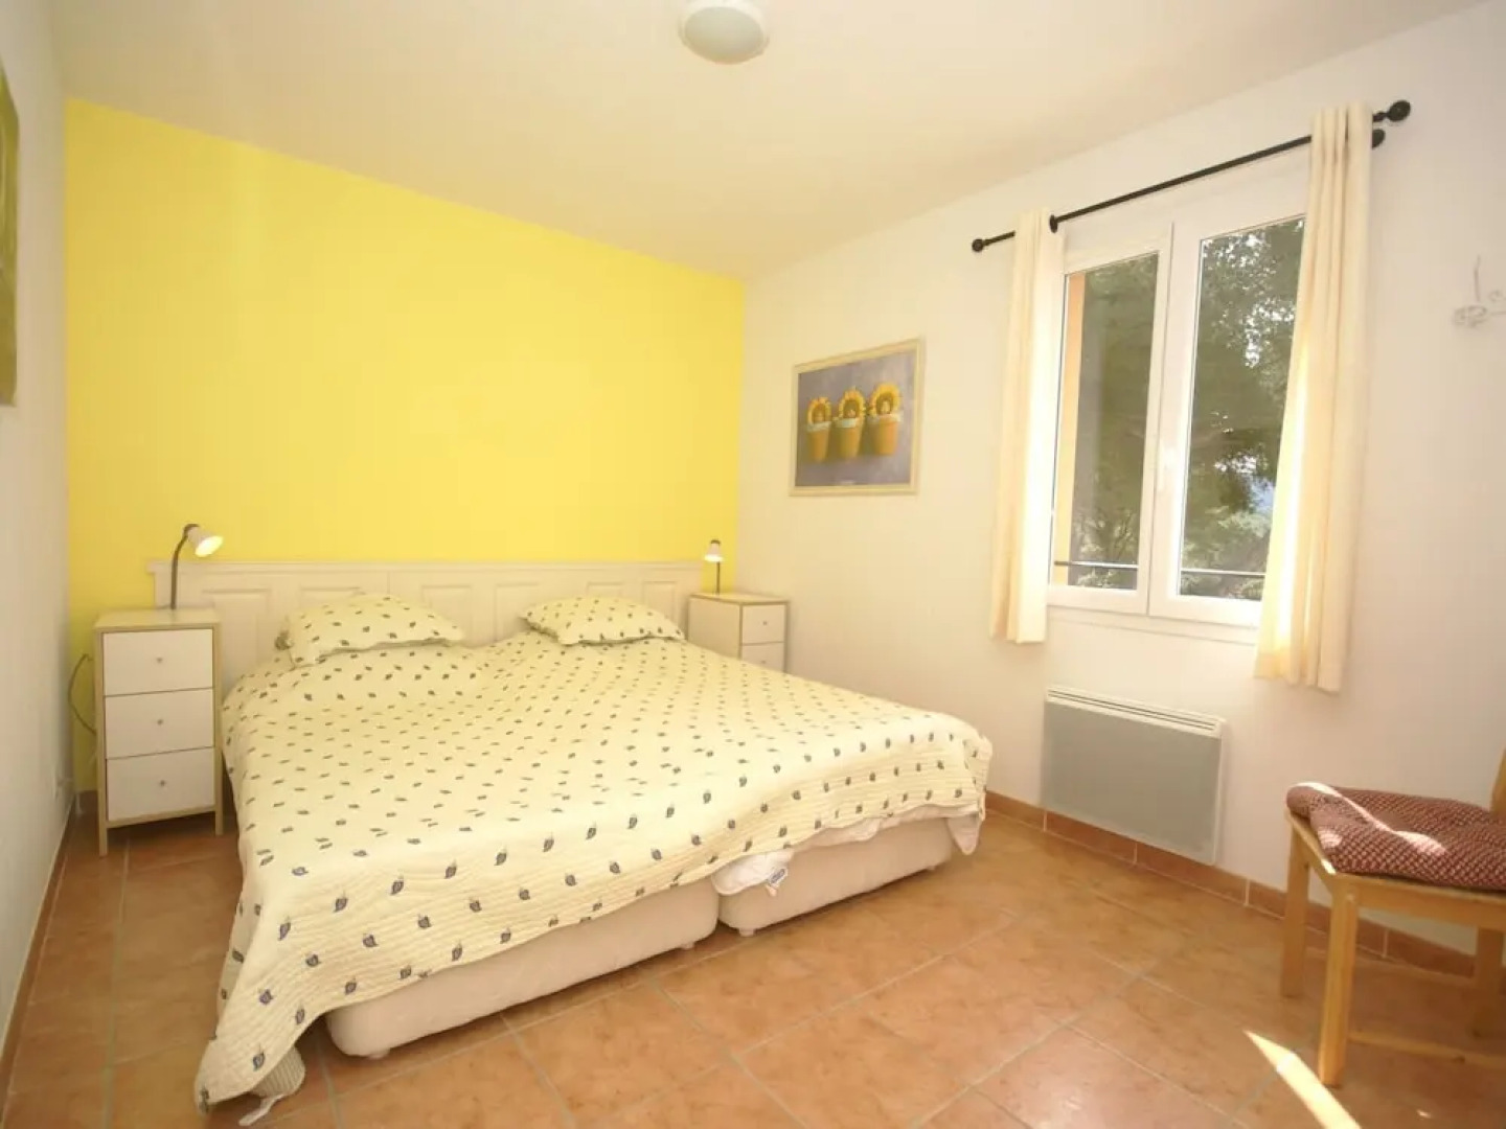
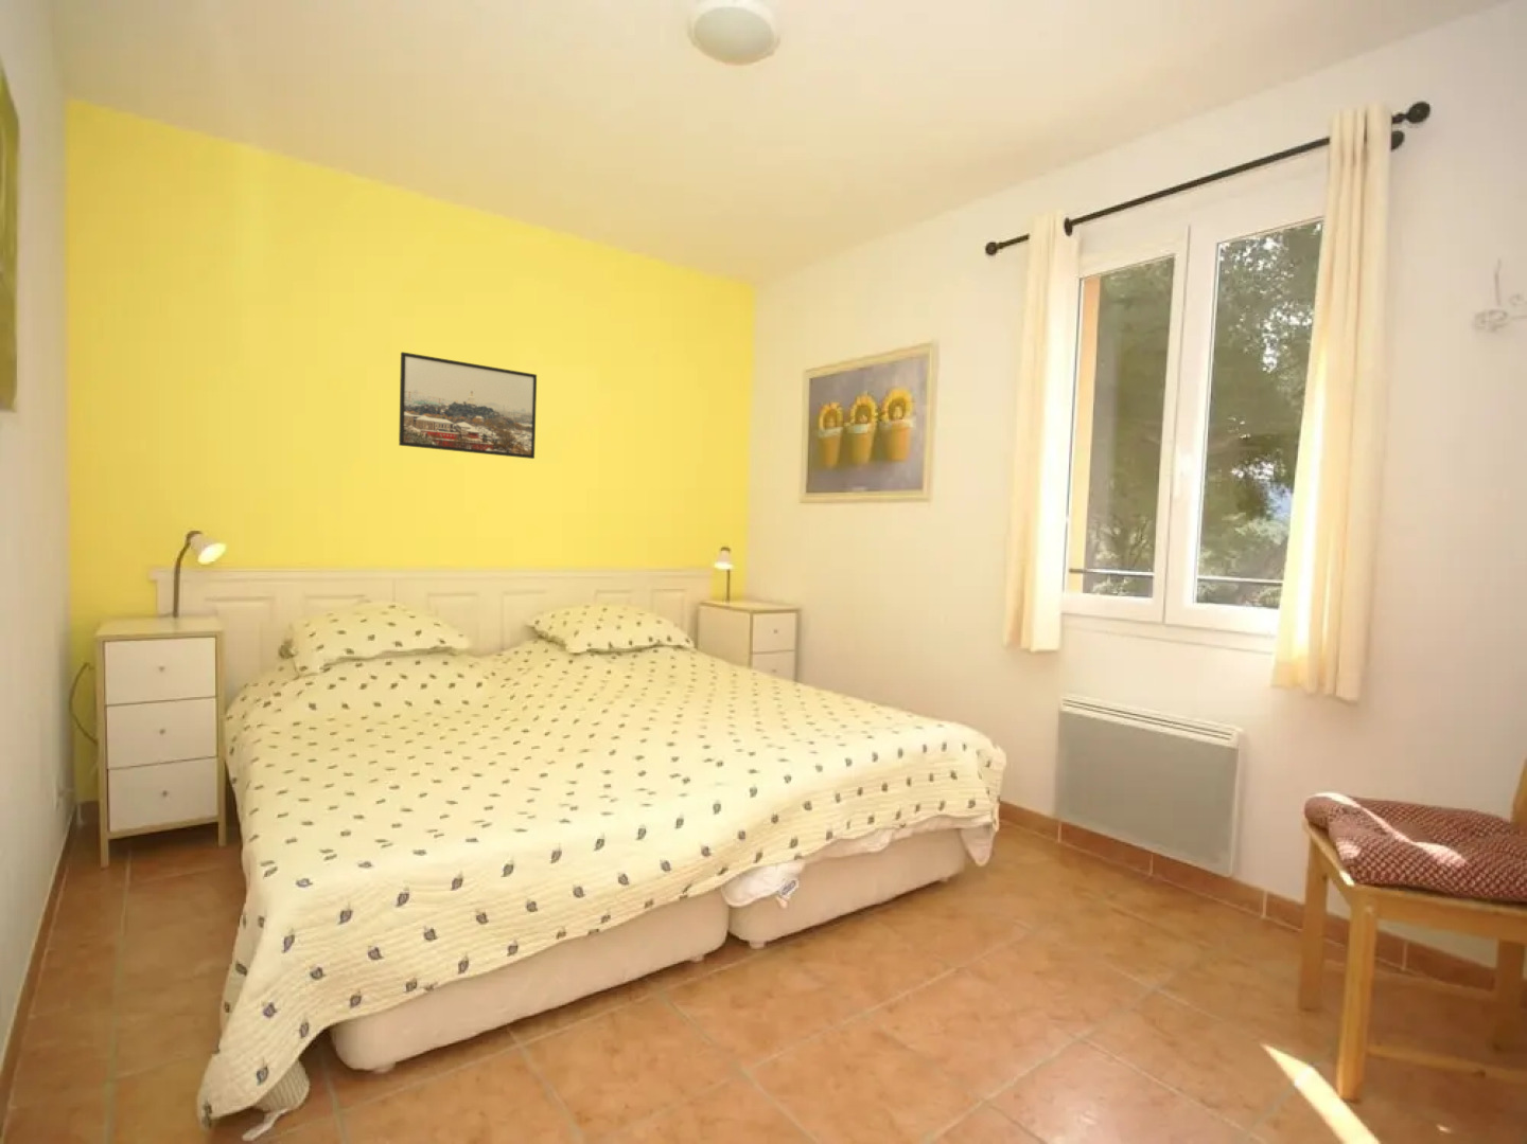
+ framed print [398,351,537,460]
